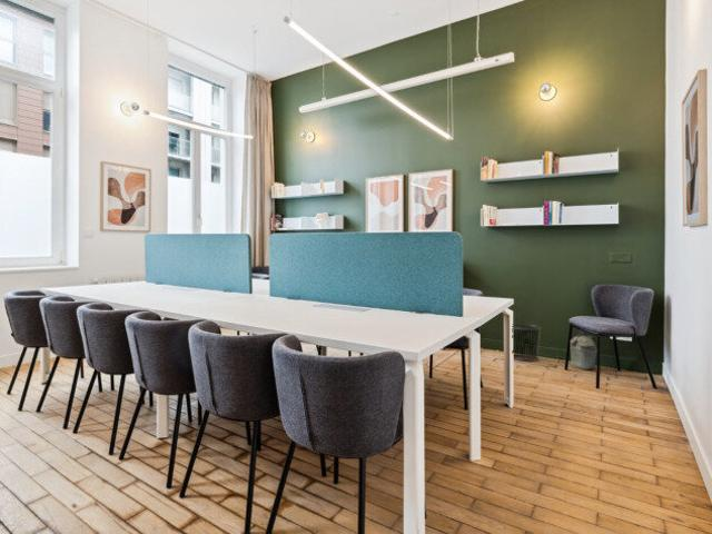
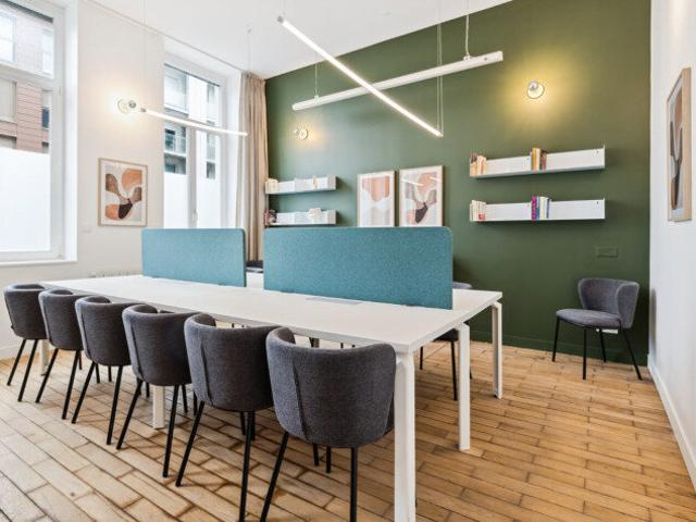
- military canteen [570,329,599,370]
- waste bin [513,323,542,363]
